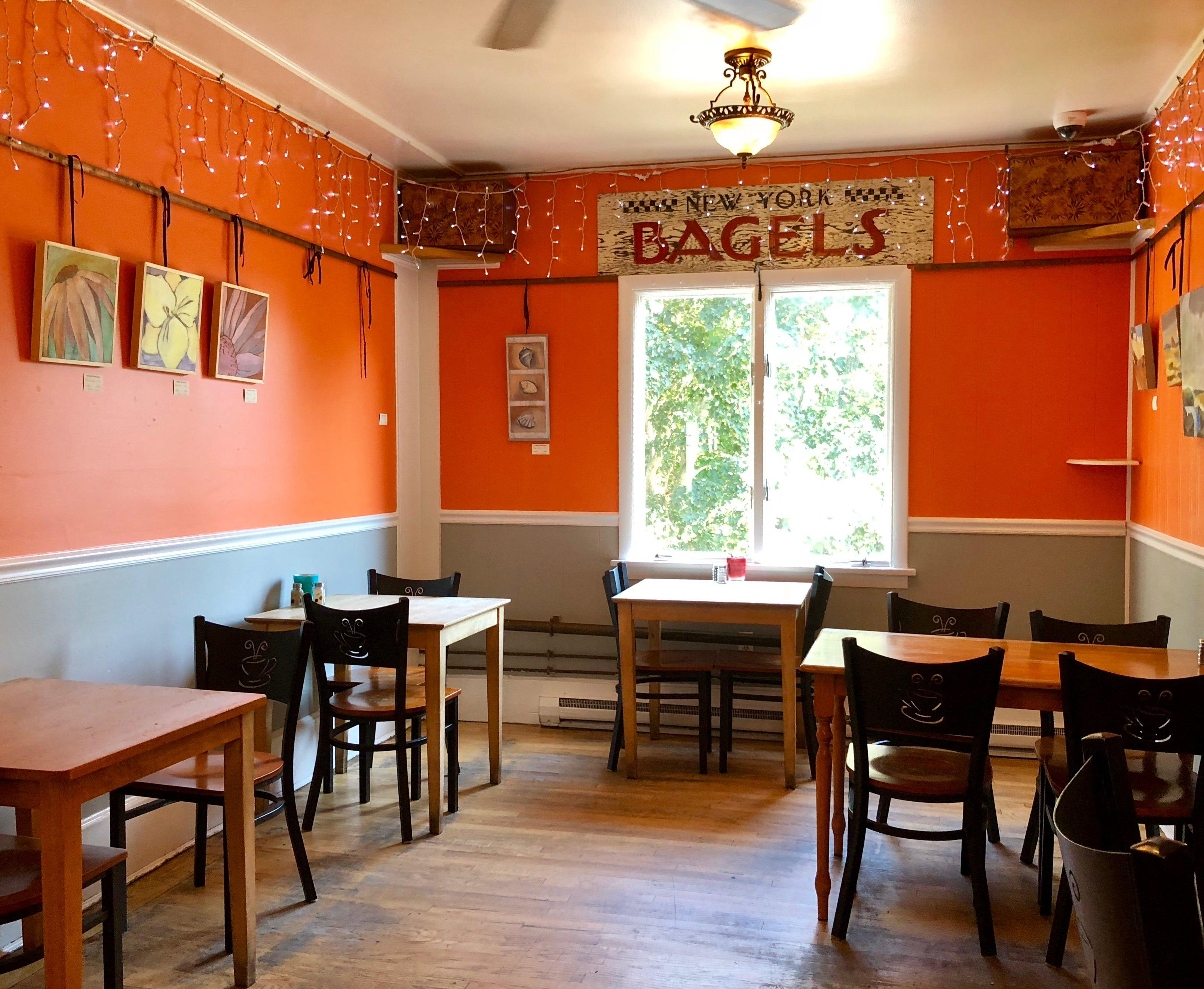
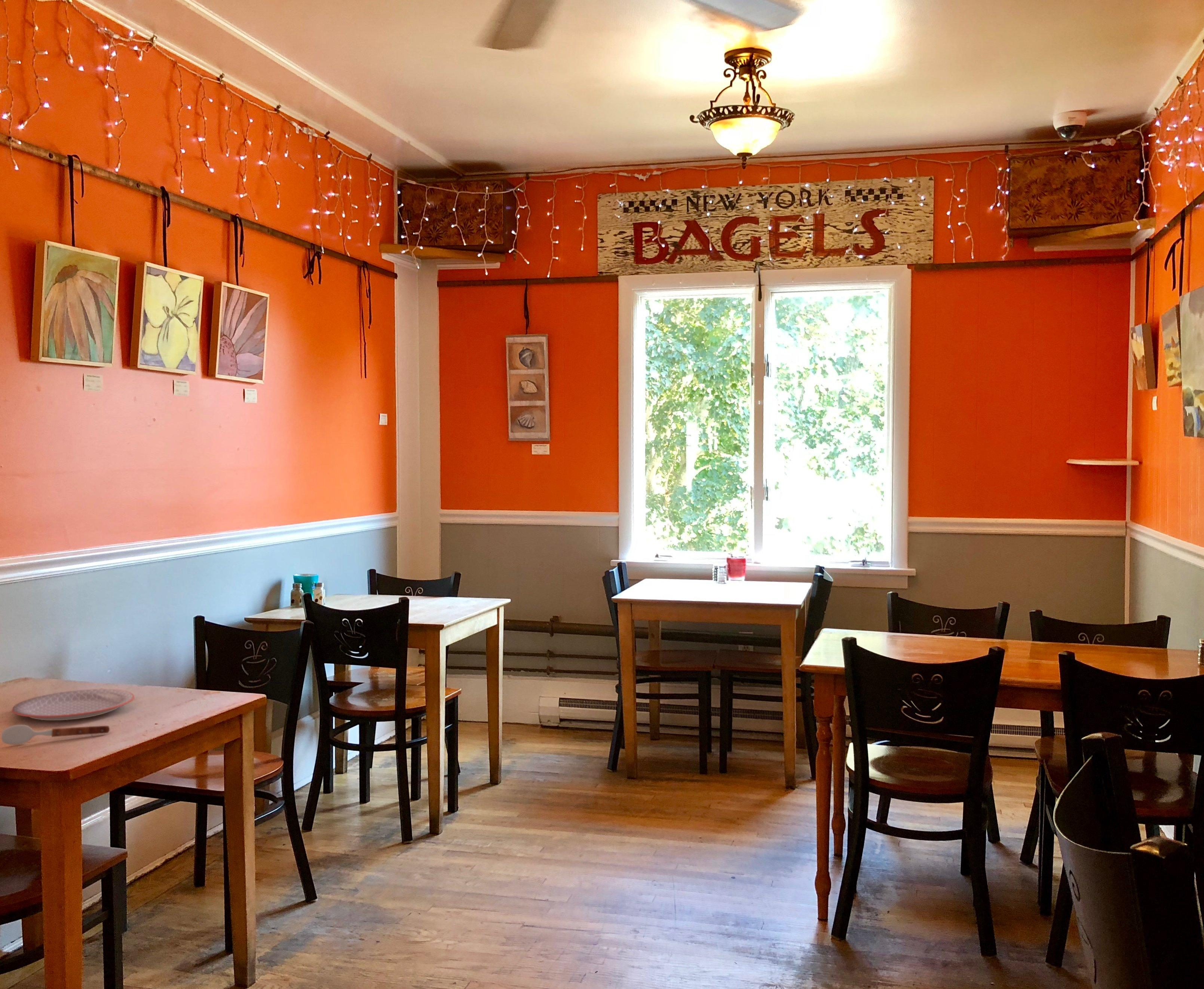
+ soupspoon [1,724,110,745]
+ plate [11,689,135,721]
